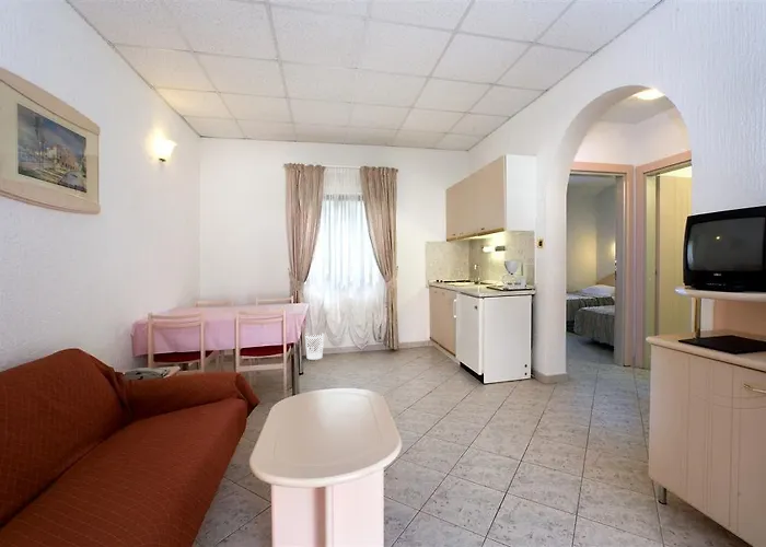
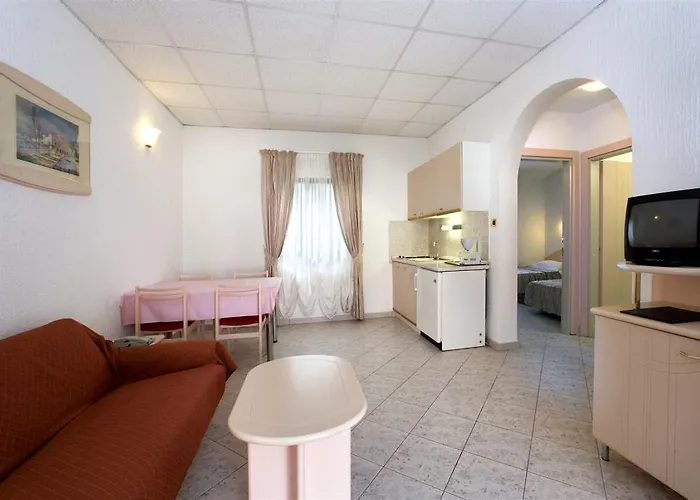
- wastebasket [304,333,325,361]
